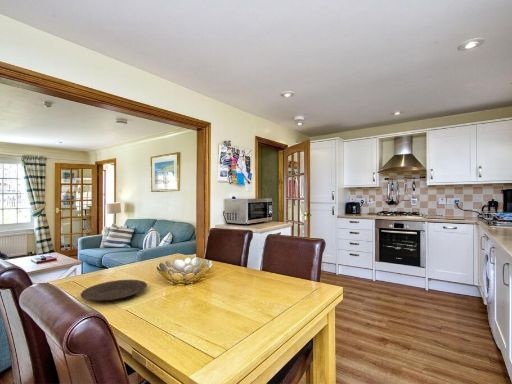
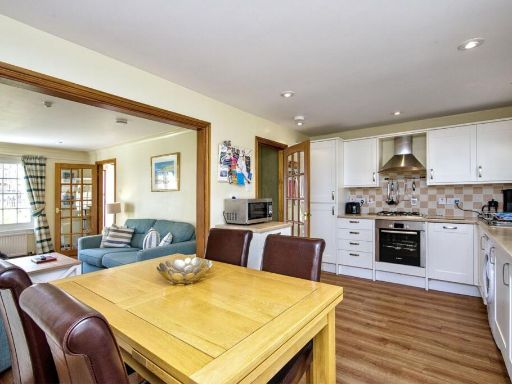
- plate [79,279,148,302]
